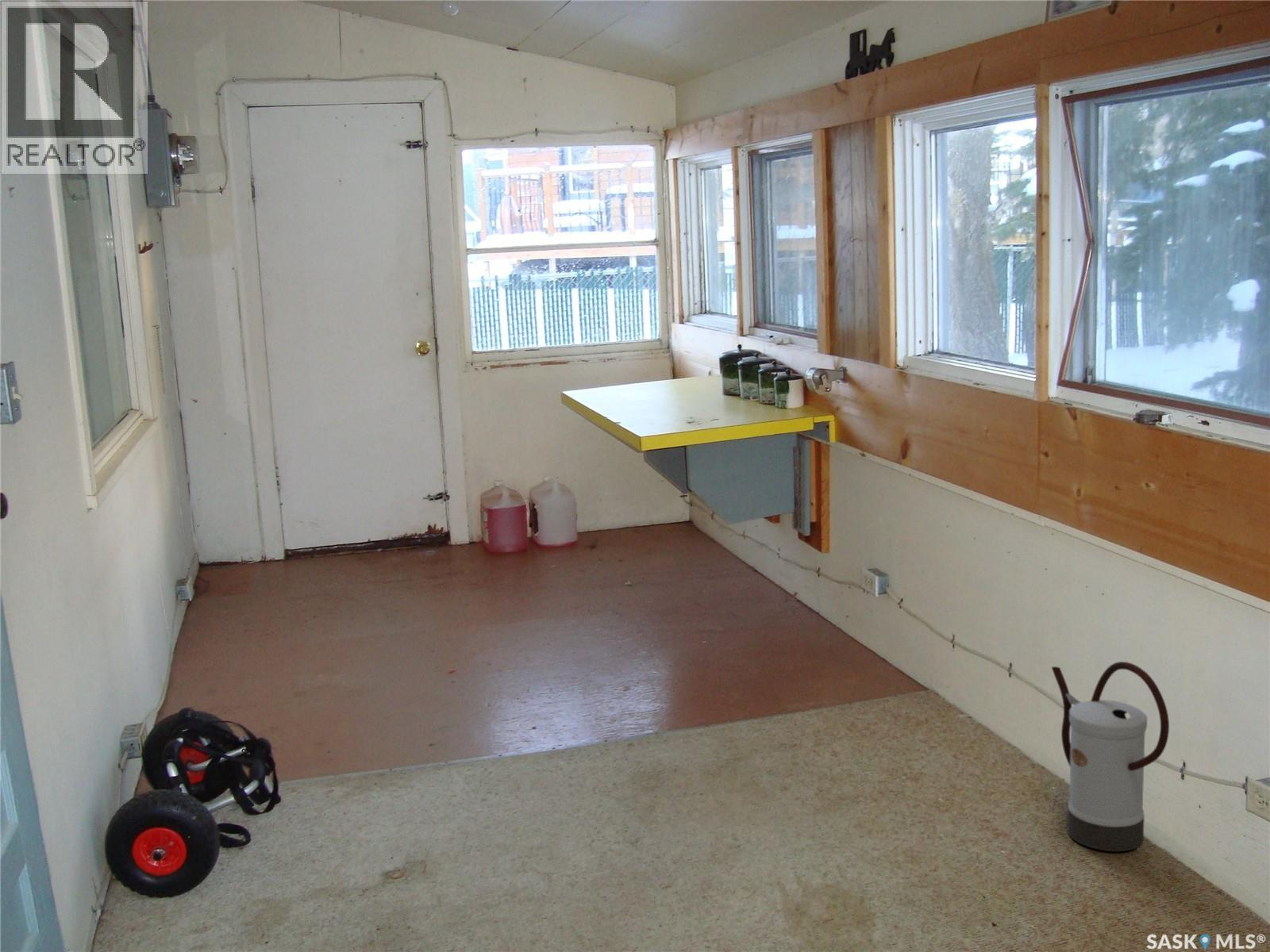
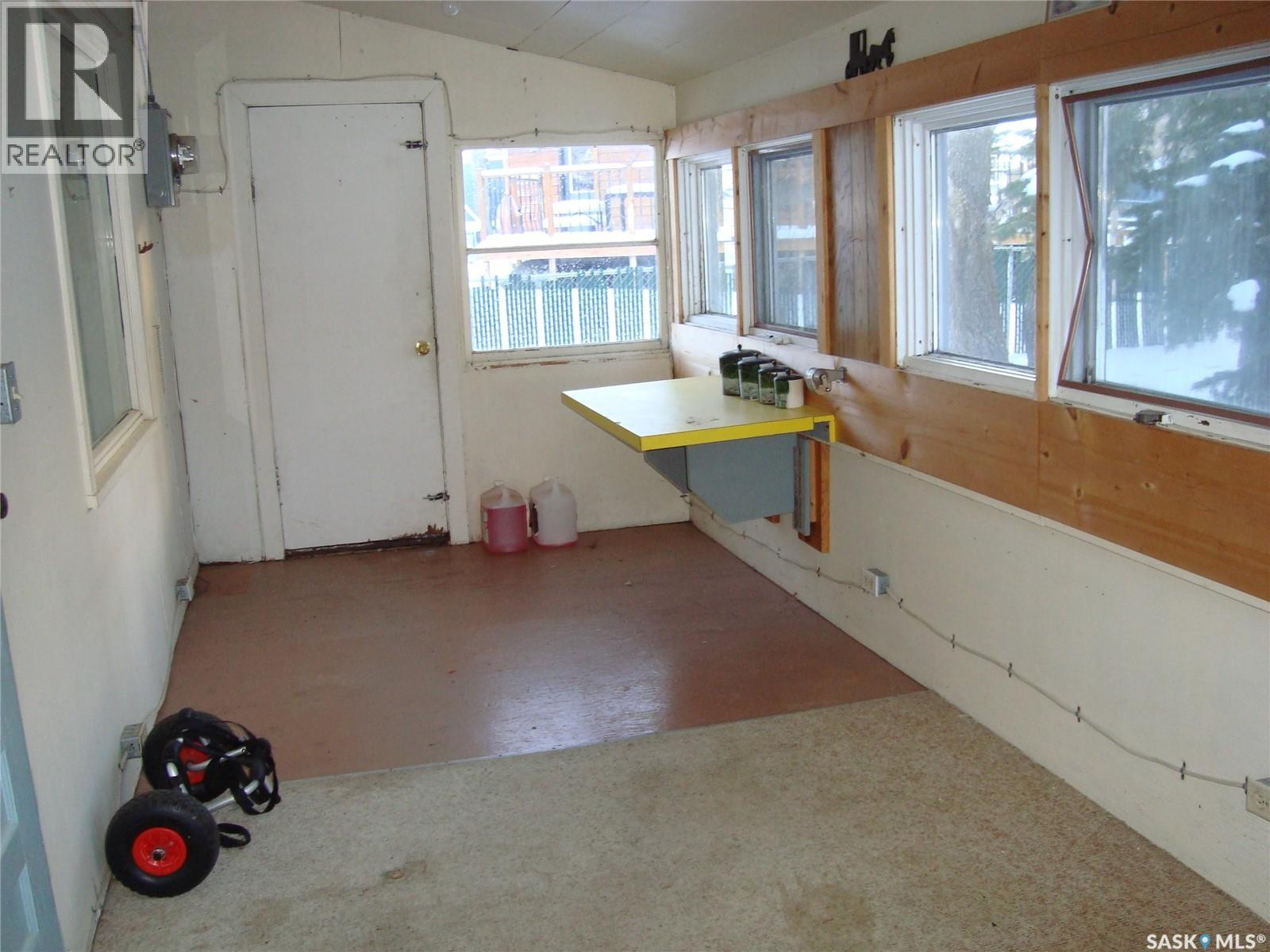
- watering can [1051,661,1170,852]
